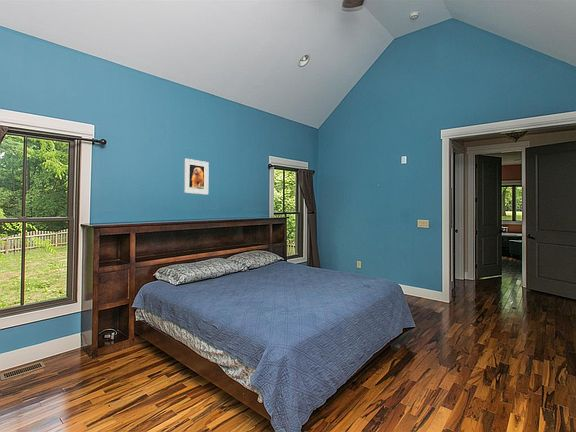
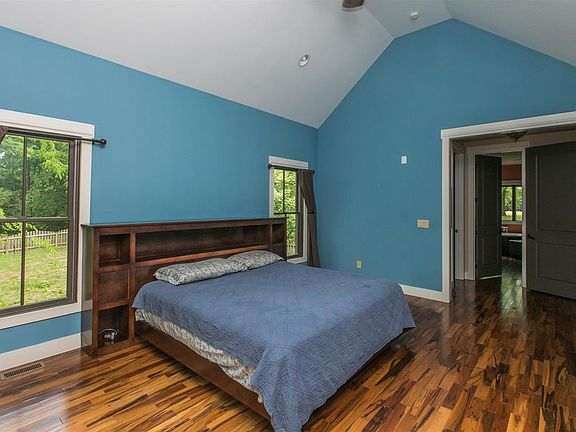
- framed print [183,158,210,196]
